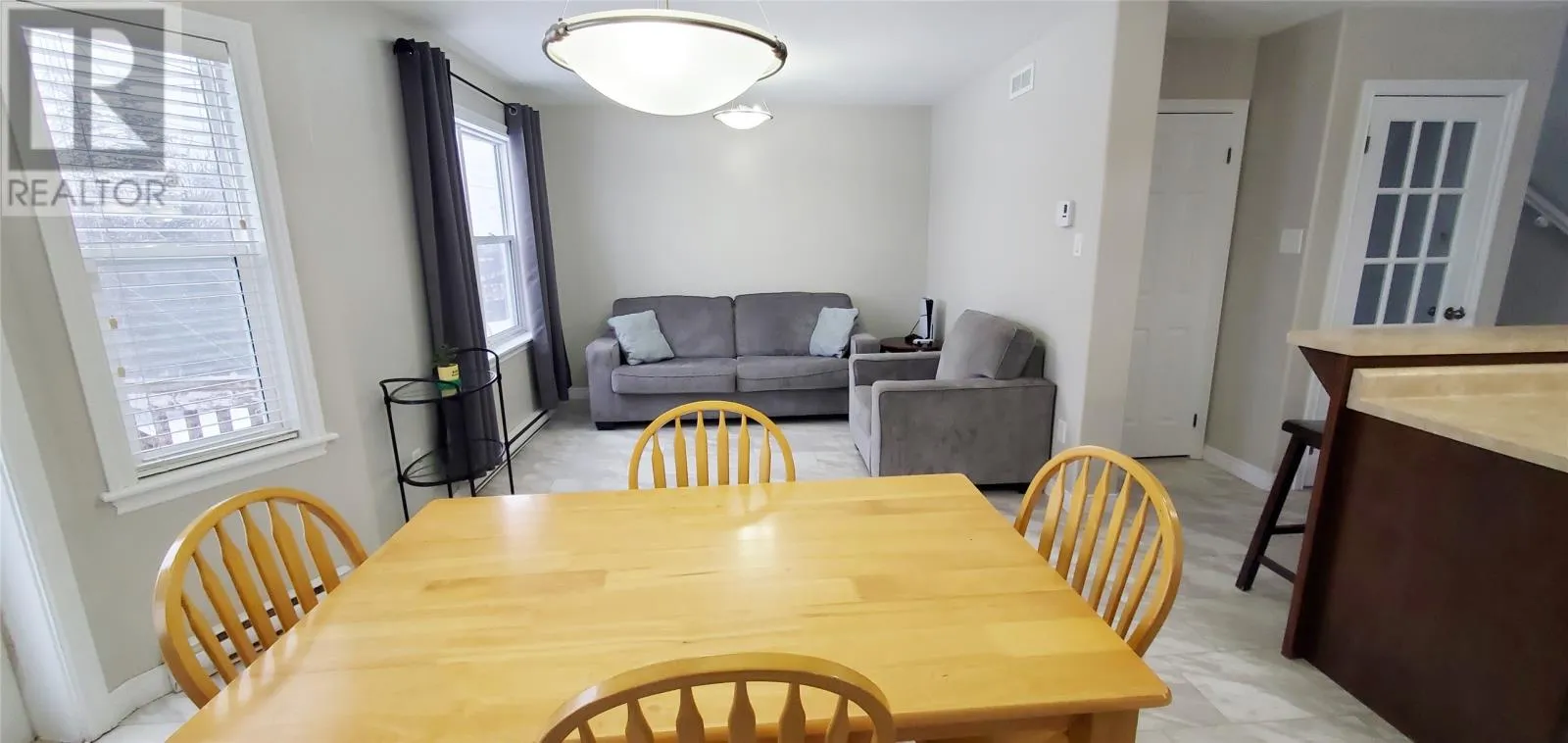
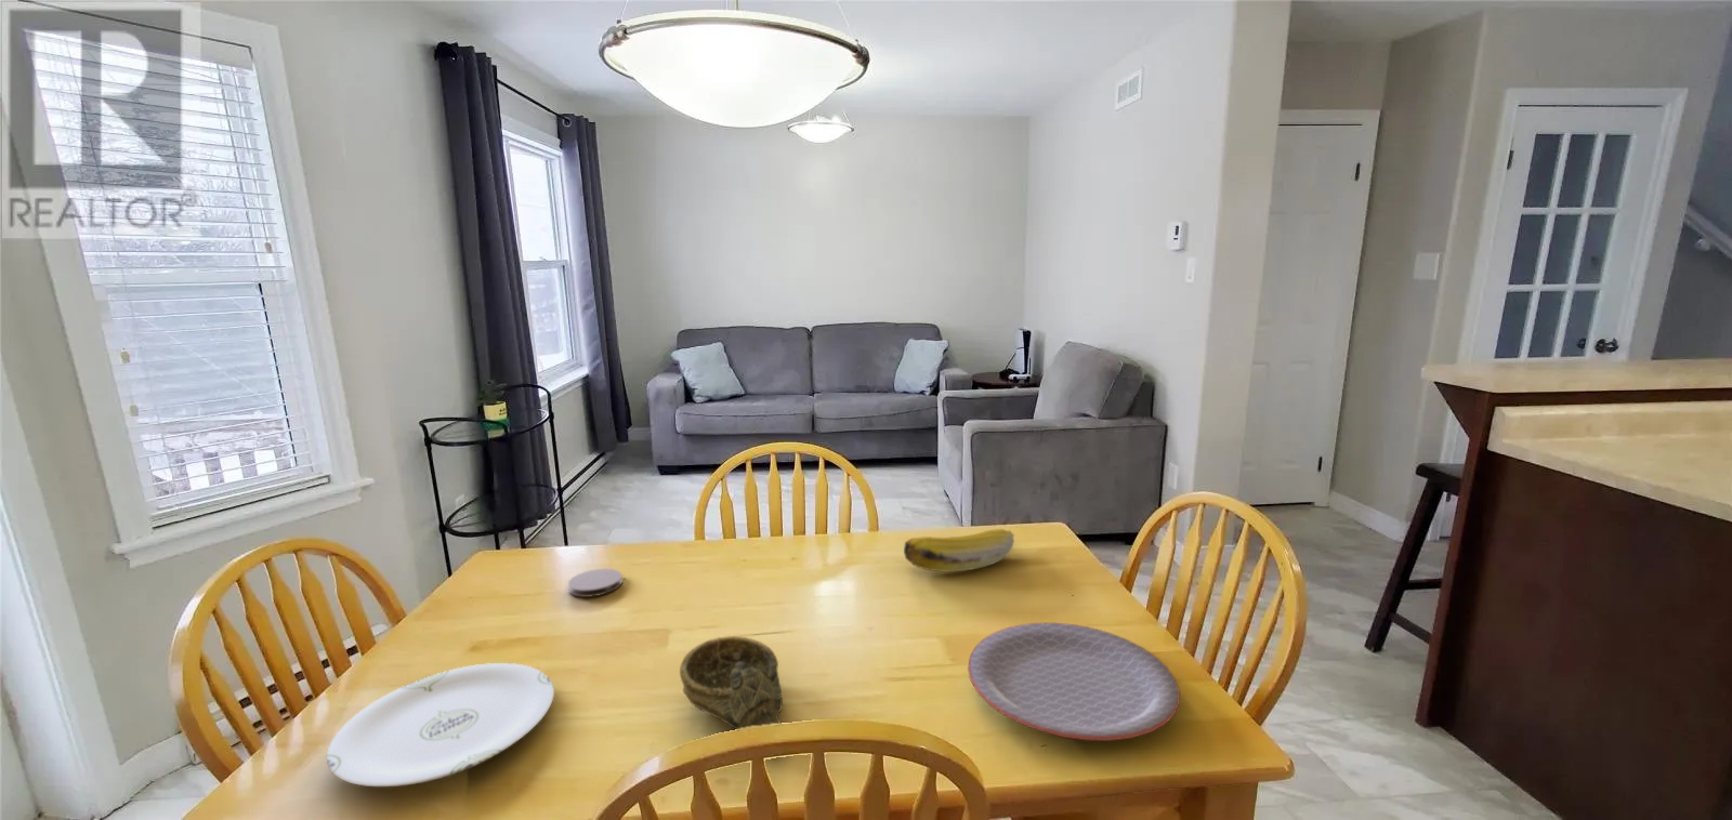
+ coaster [568,568,623,598]
+ banana [902,528,1015,573]
+ plate [326,662,556,788]
+ decorative bowl [678,635,784,731]
+ plate [967,622,1181,742]
